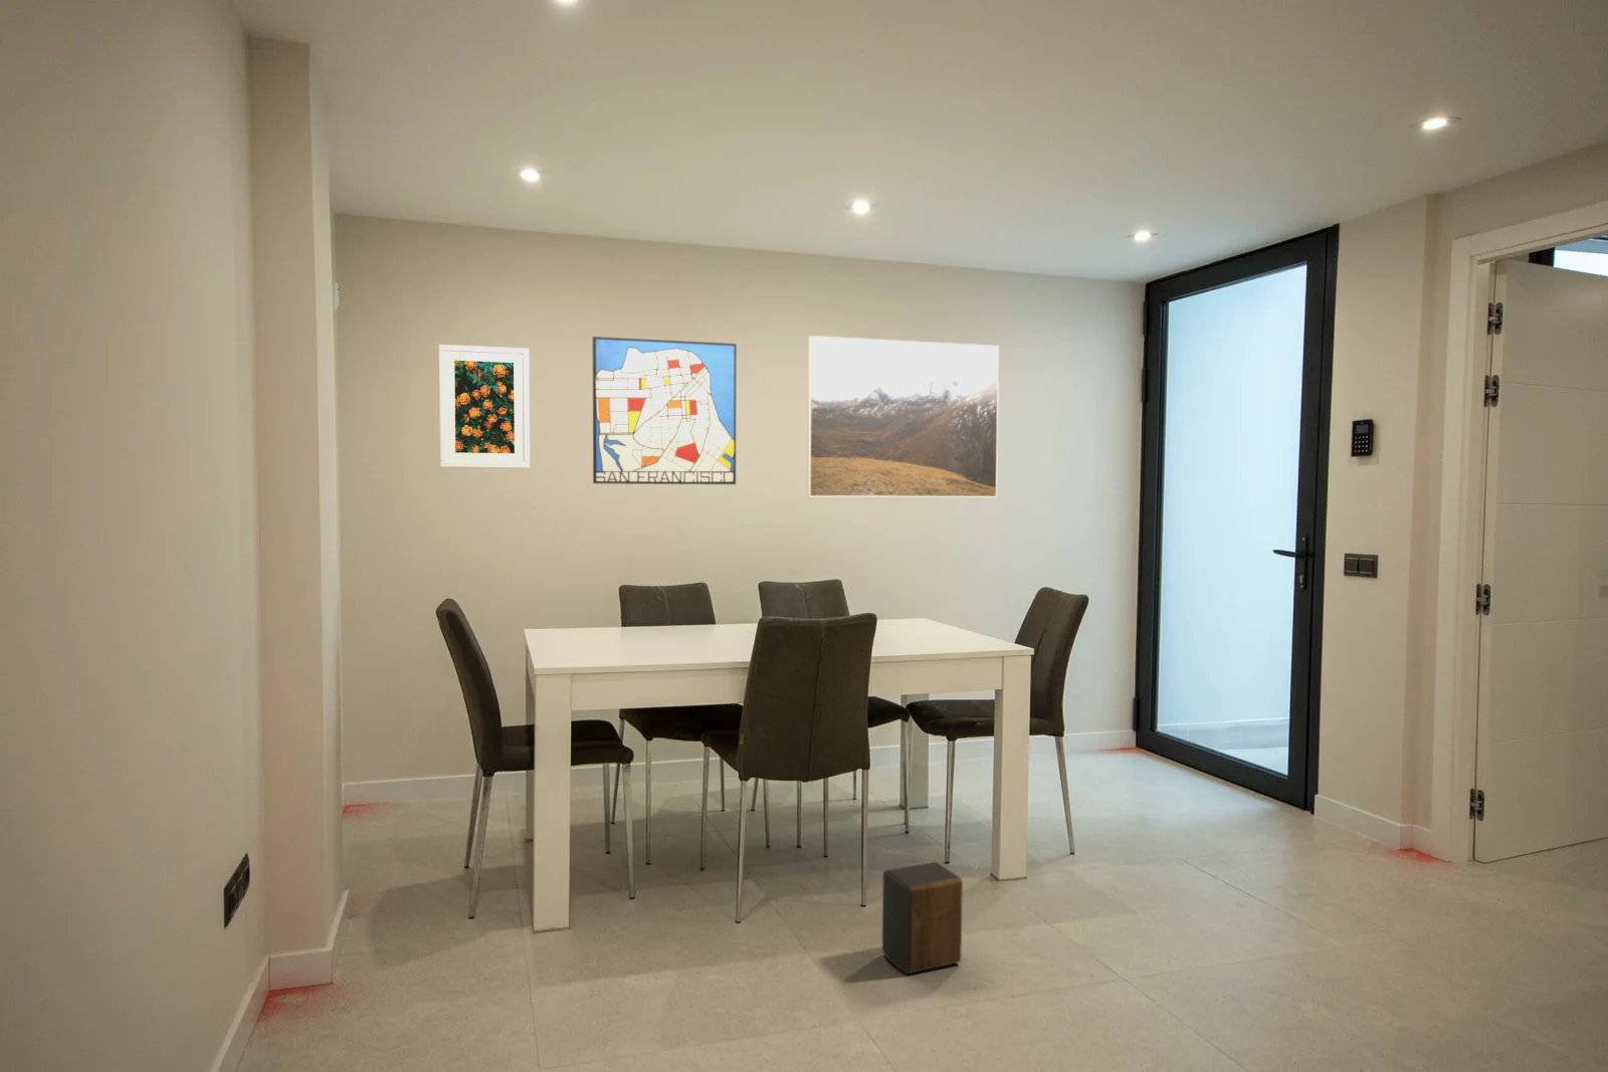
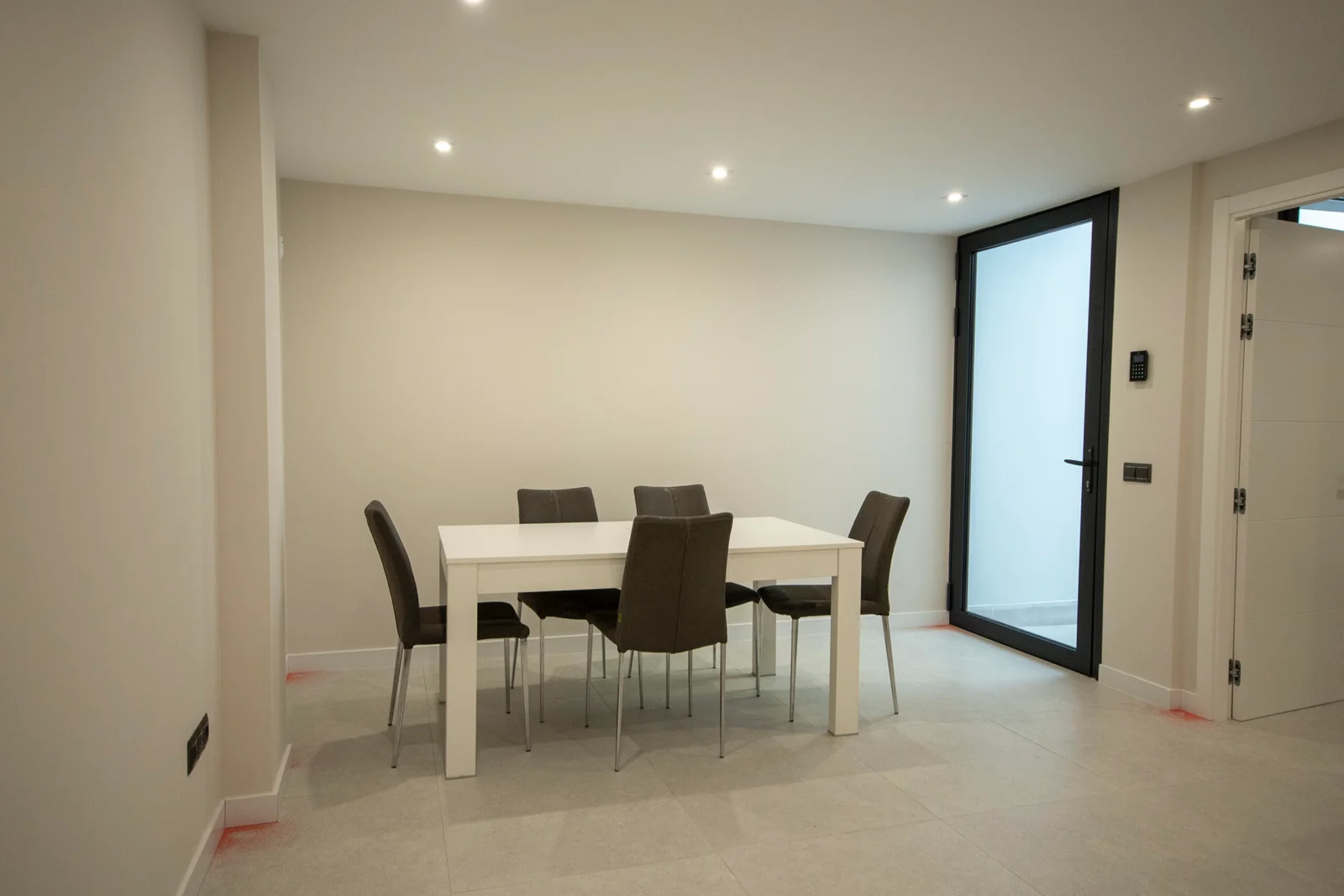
- speaker [882,861,964,975]
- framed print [806,335,1000,499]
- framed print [437,343,531,469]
- wall art [592,335,738,486]
